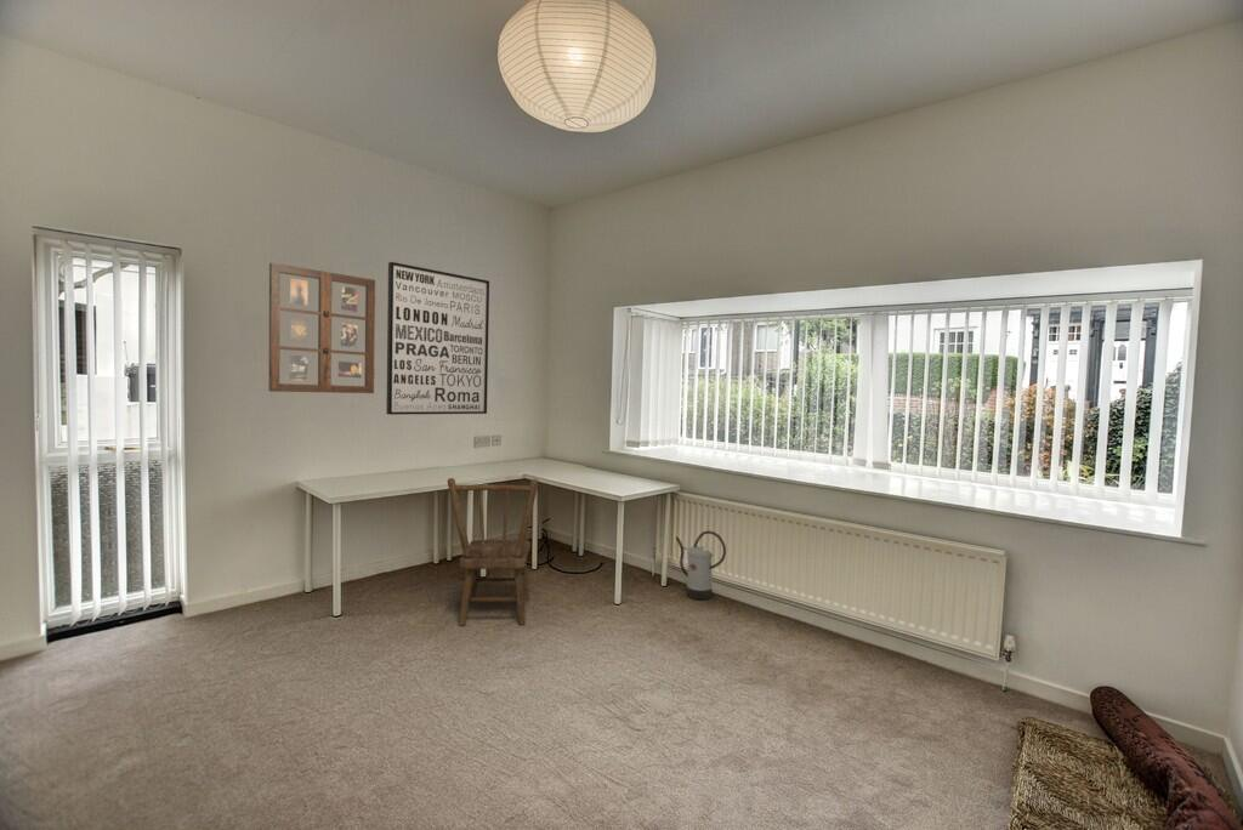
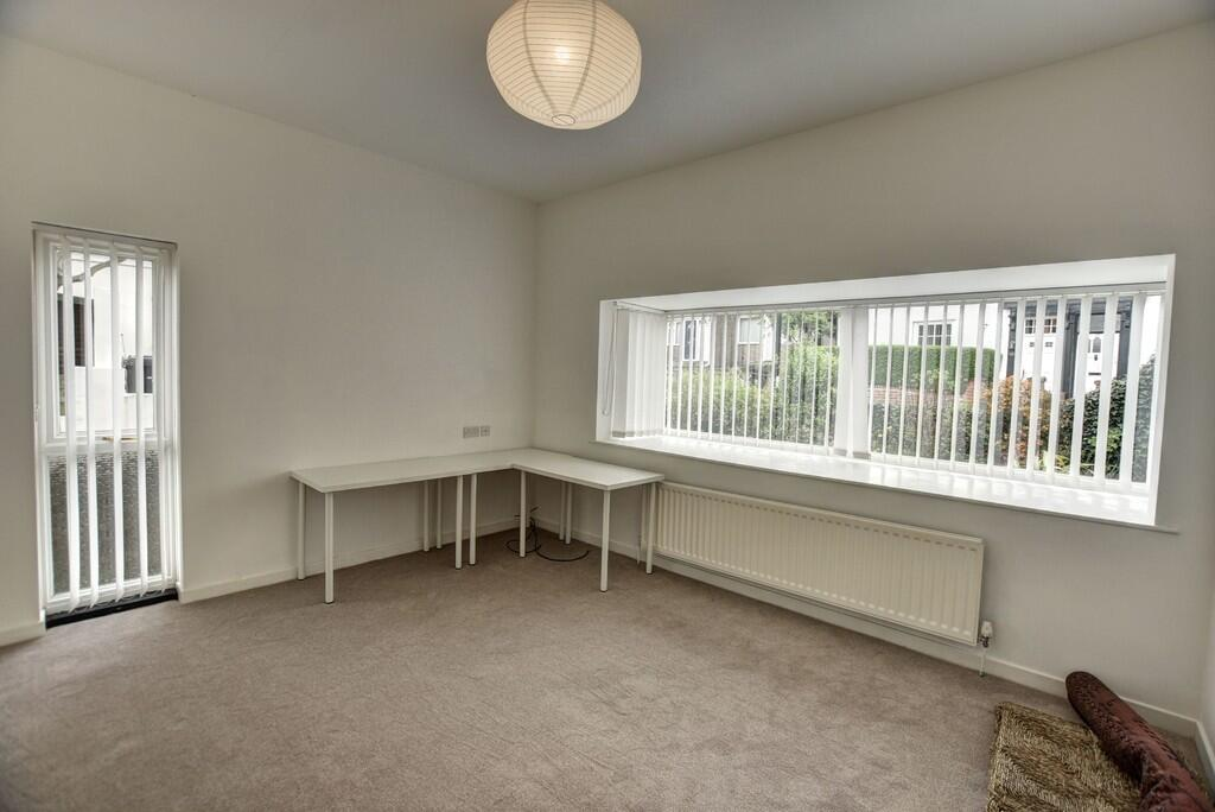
- dining chair [447,477,539,626]
- wall art [385,261,490,416]
- picture frame [268,261,376,394]
- watering can [675,530,727,601]
